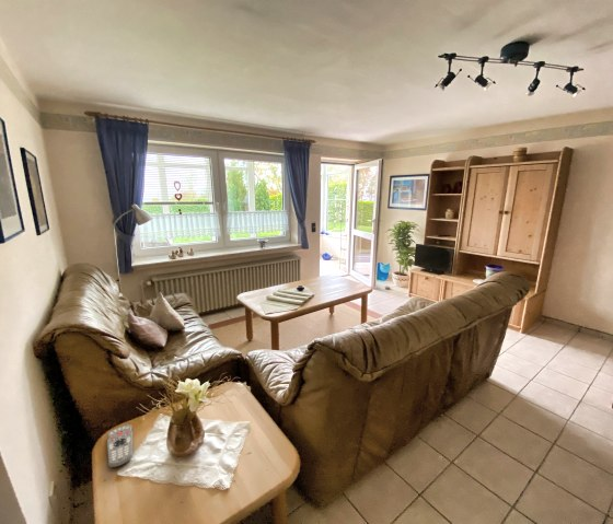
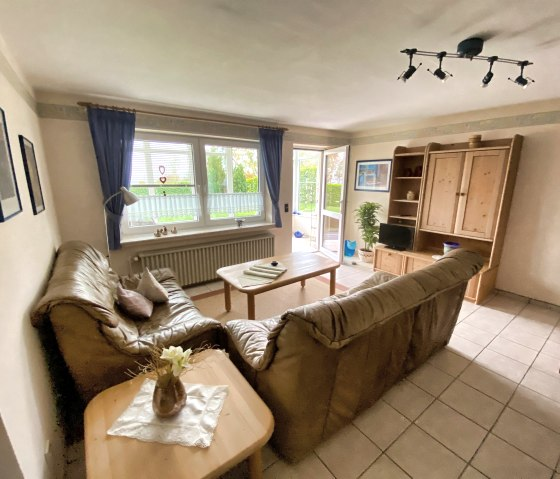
- remote control [106,423,134,468]
